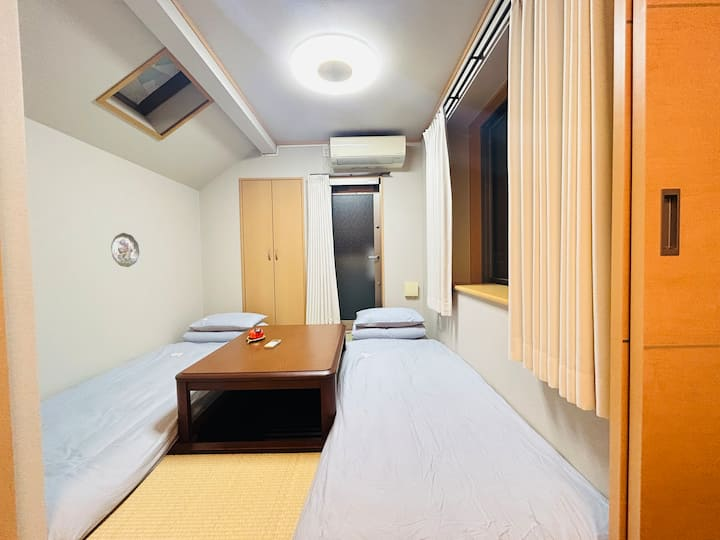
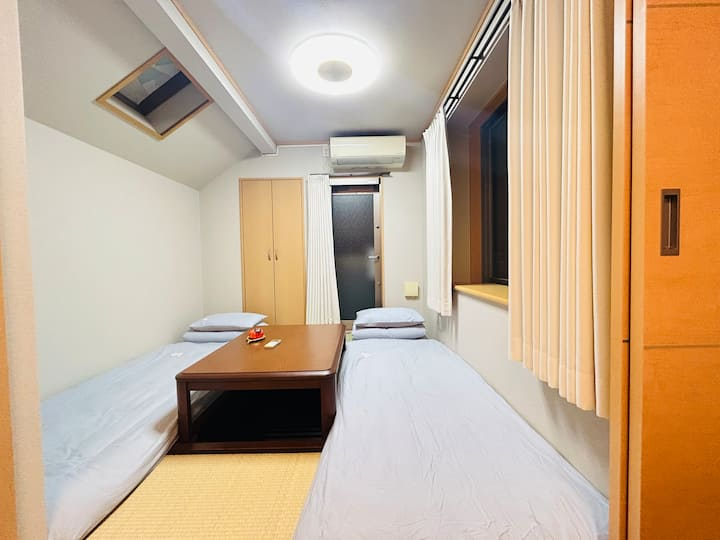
- decorative plate [110,232,140,268]
